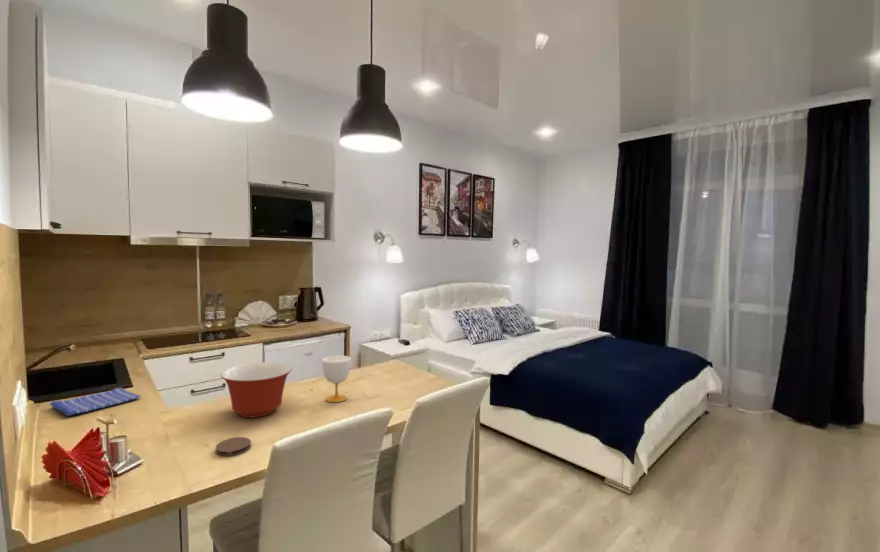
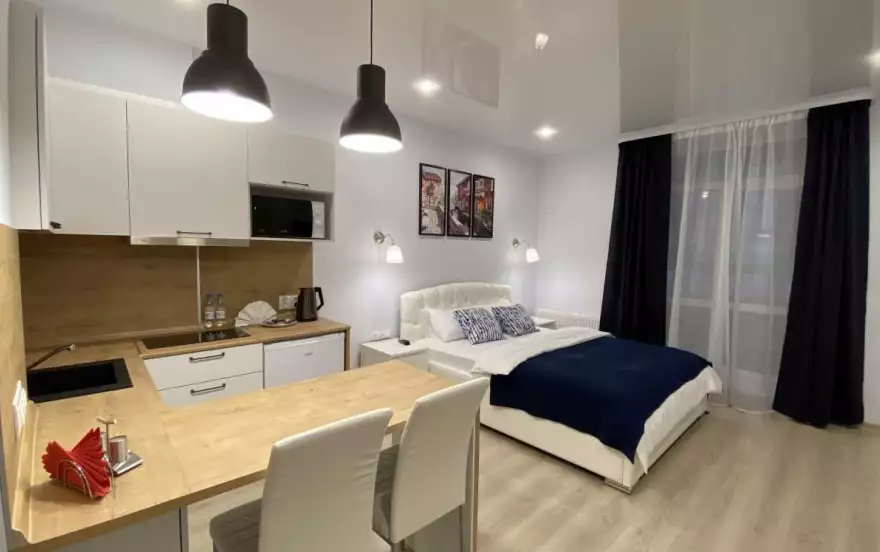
- cup [321,354,352,403]
- mixing bowl [220,361,293,418]
- dish towel [49,386,142,417]
- coaster [215,436,252,457]
